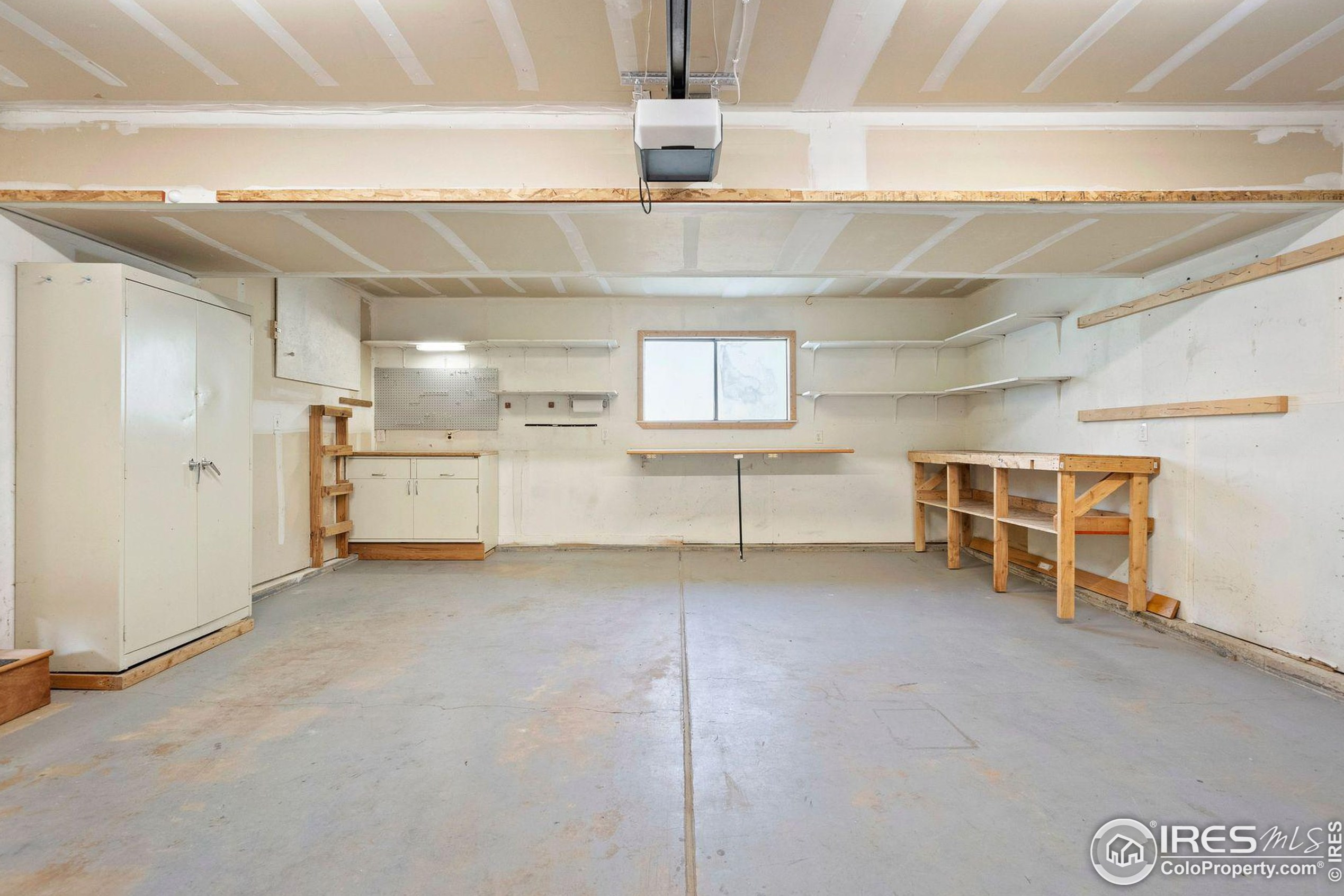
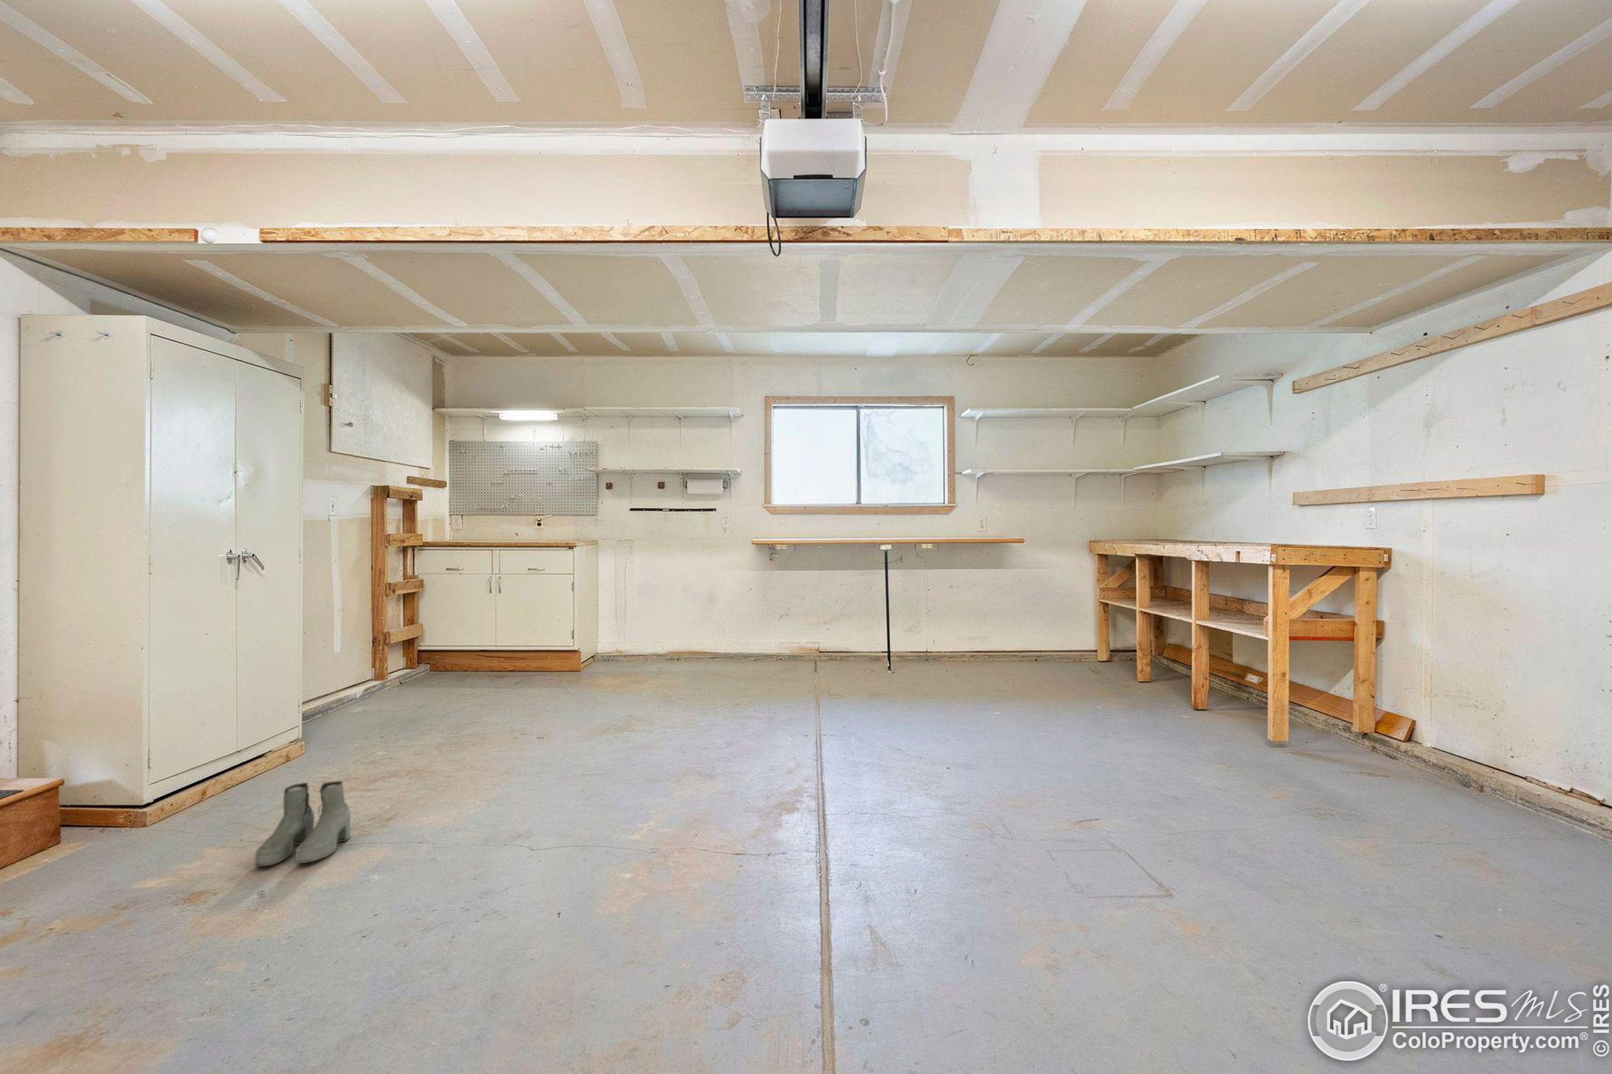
+ boots [253,780,351,867]
